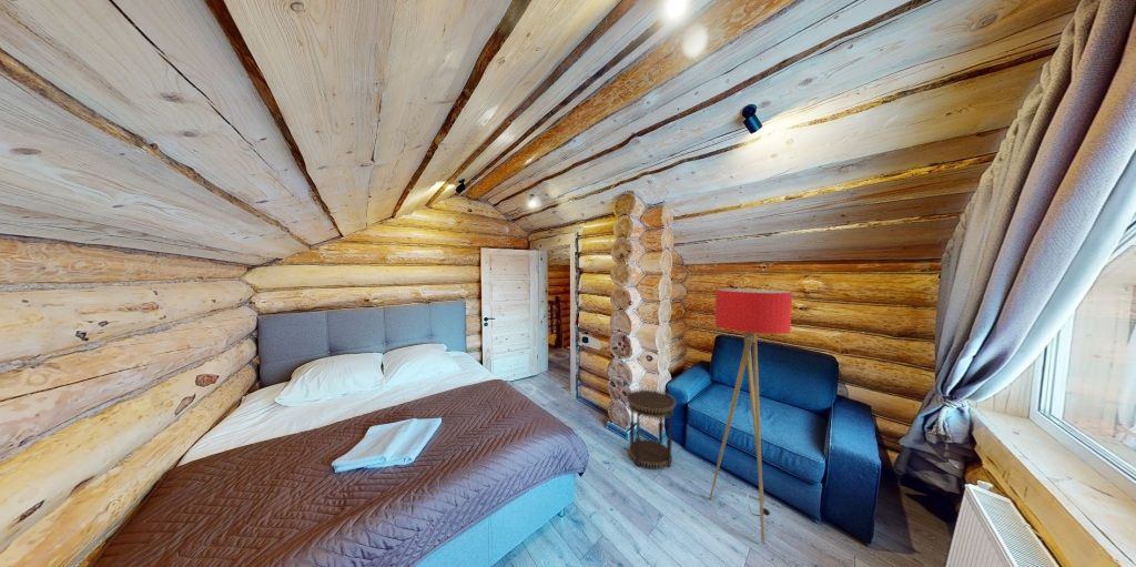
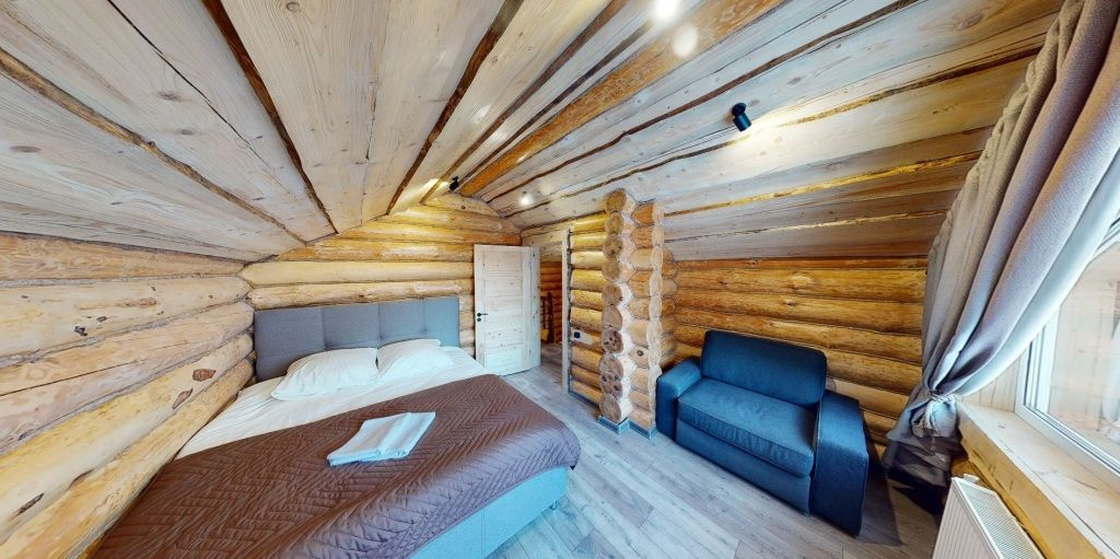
- side table [625,387,677,469]
- floor lamp [708,287,793,543]
